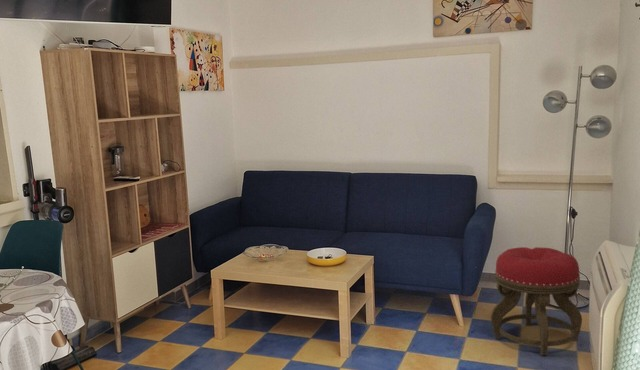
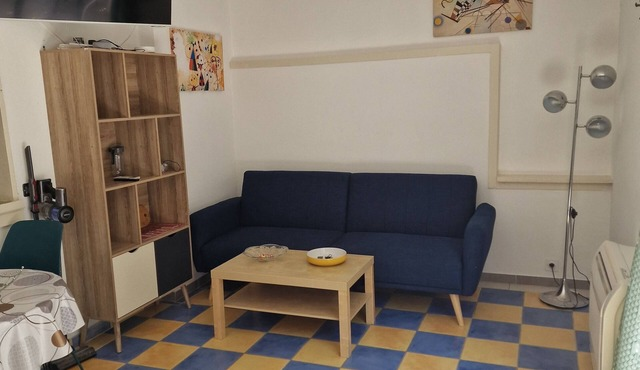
- stool [490,246,583,356]
